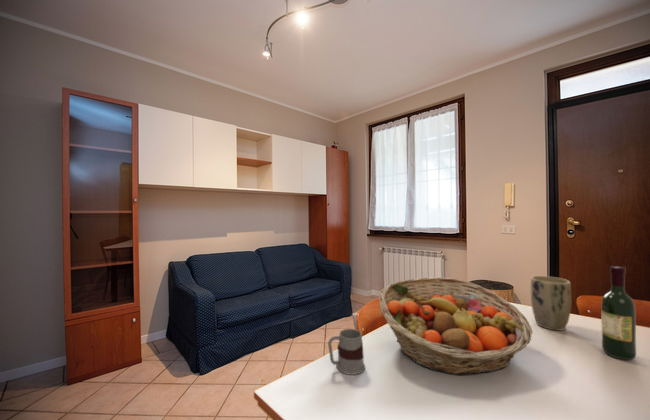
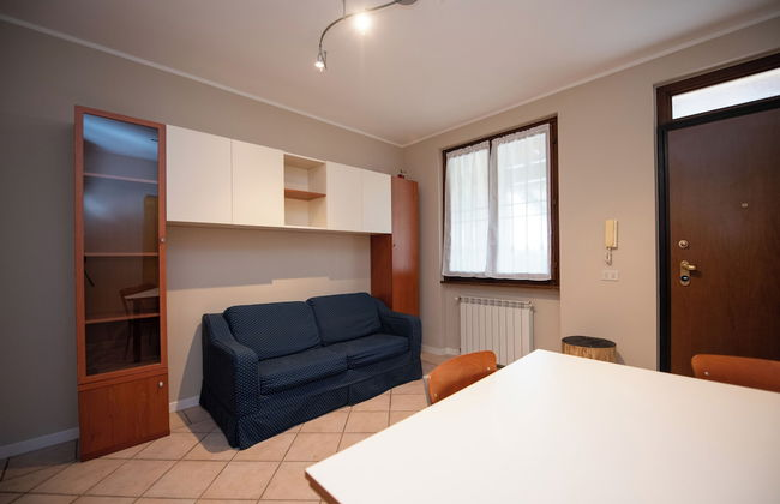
- plant pot [530,275,572,332]
- fruit basket [378,276,533,376]
- mug [327,328,366,376]
- wine bottle [600,265,637,361]
